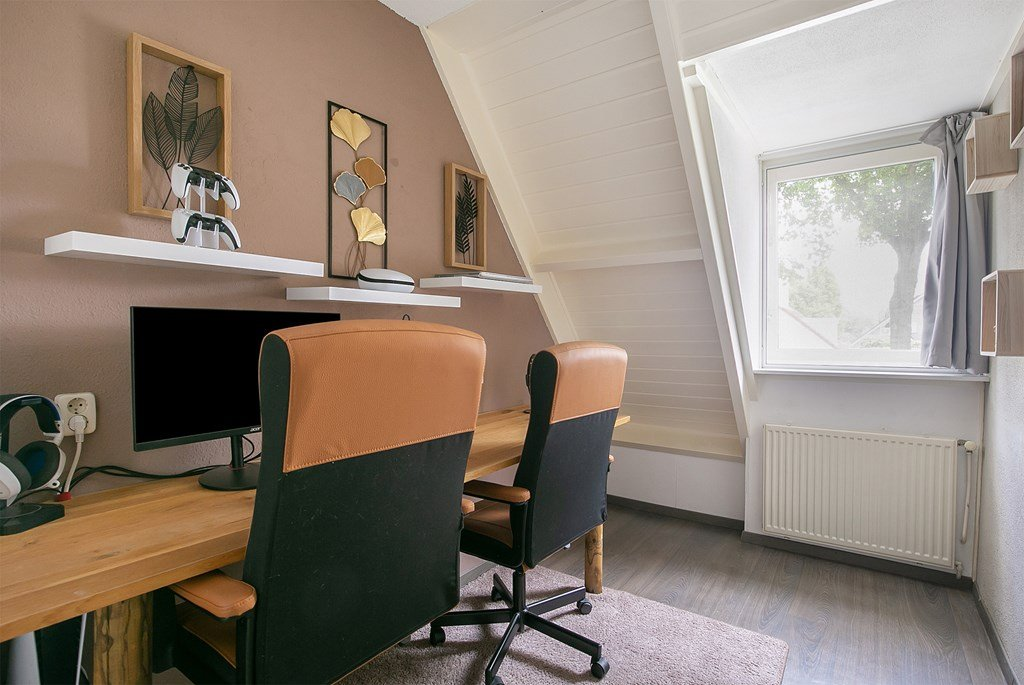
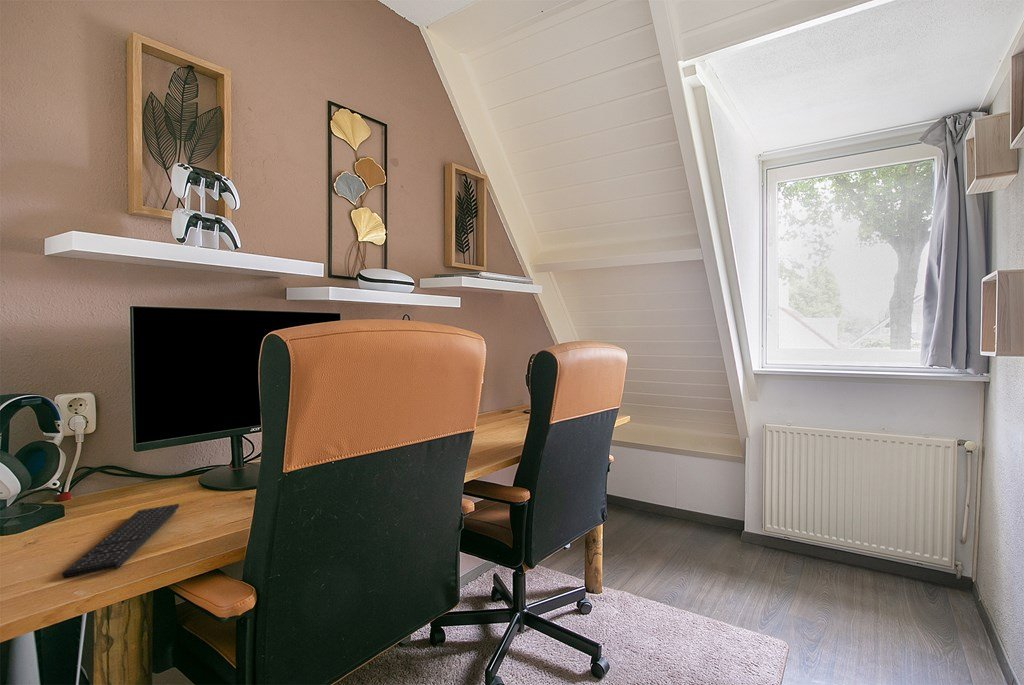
+ keyboard [61,503,180,579]
